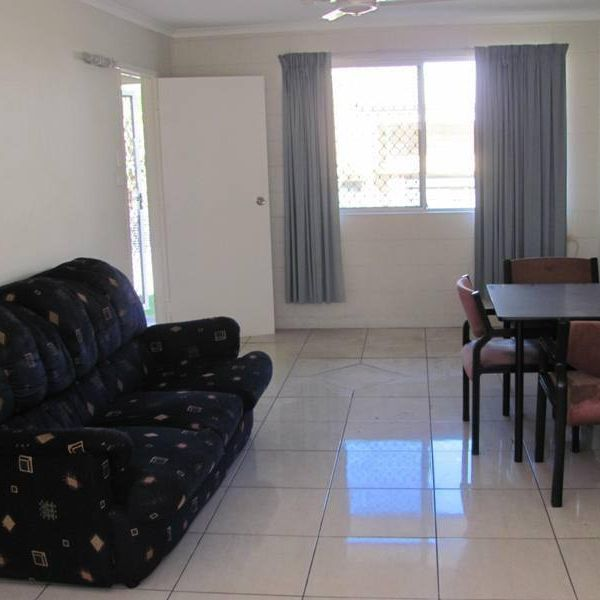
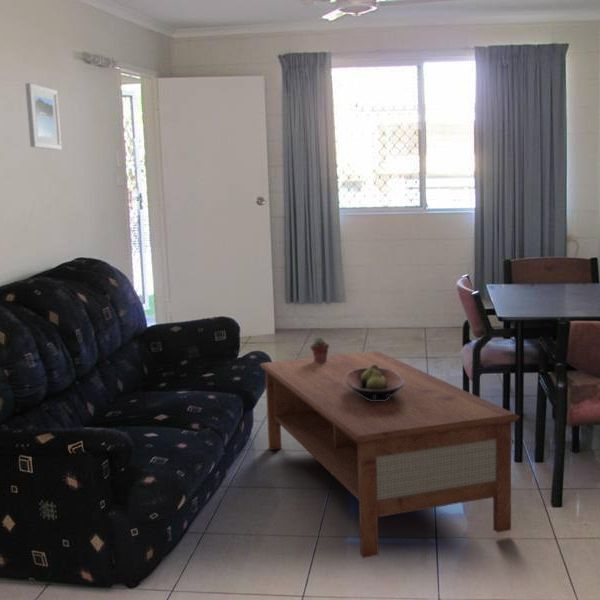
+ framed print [24,82,63,151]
+ coffee table [258,350,521,559]
+ potted succulent [309,336,330,362]
+ fruit bowl [346,364,404,401]
